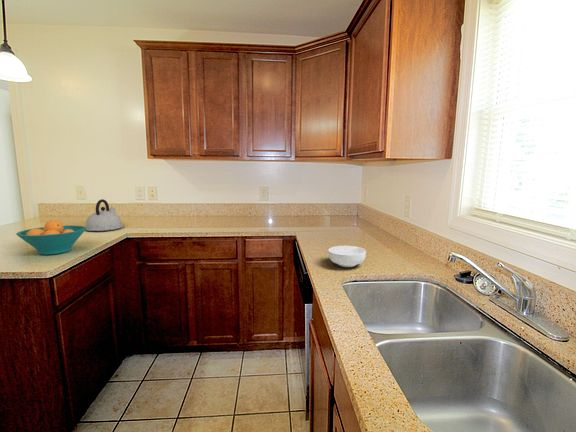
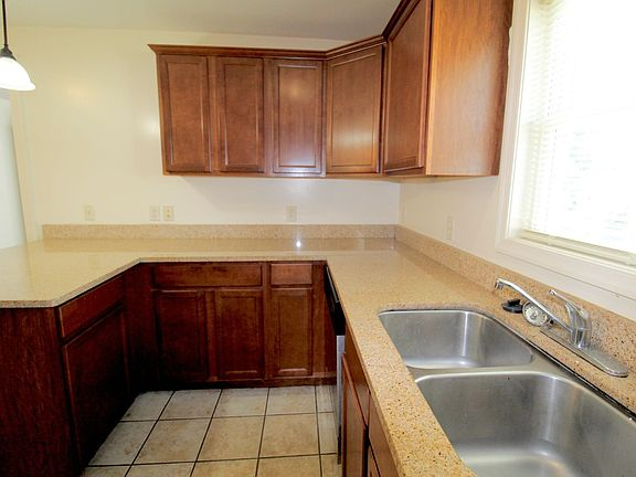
- kettle [84,198,124,232]
- cereal bowl [327,245,367,268]
- fruit bowl [15,219,86,256]
